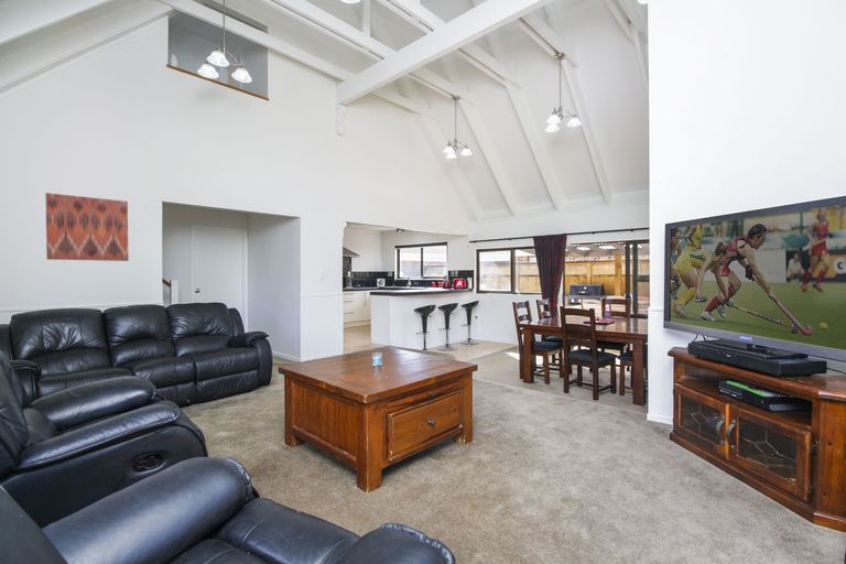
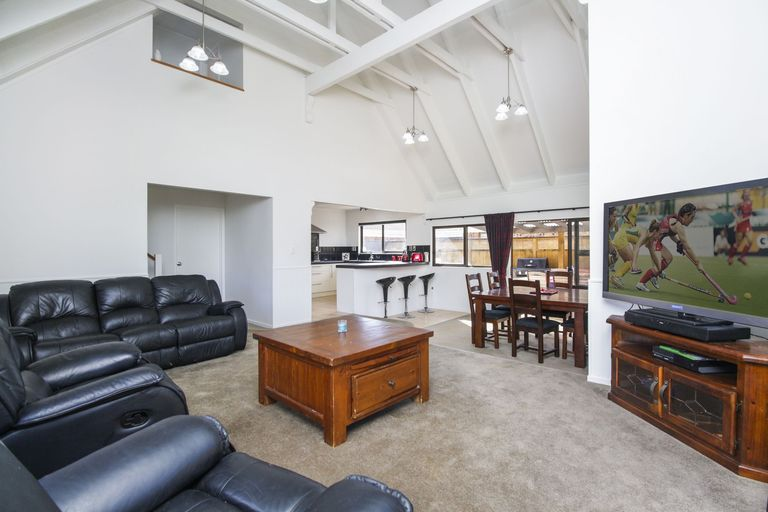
- wall art [44,192,130,262]
